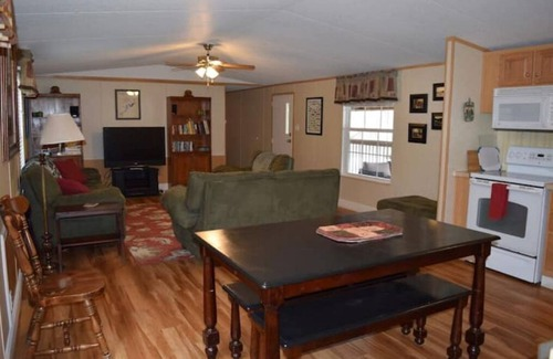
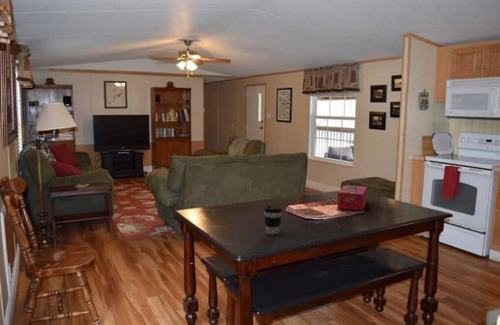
+ tissue box [336,184,368,211]
+ coffee cup [263,205,283,235]
